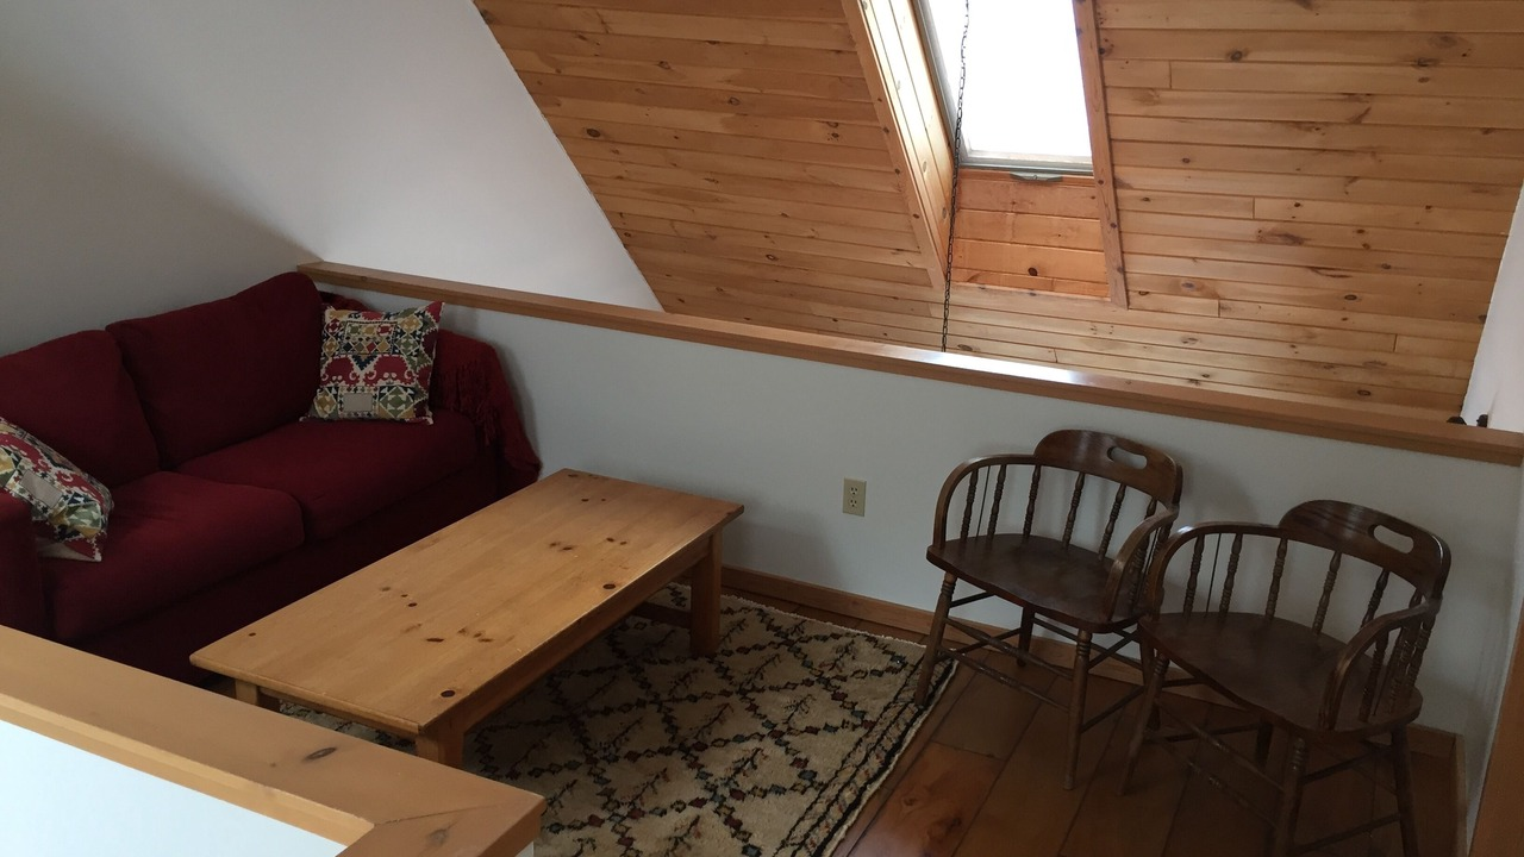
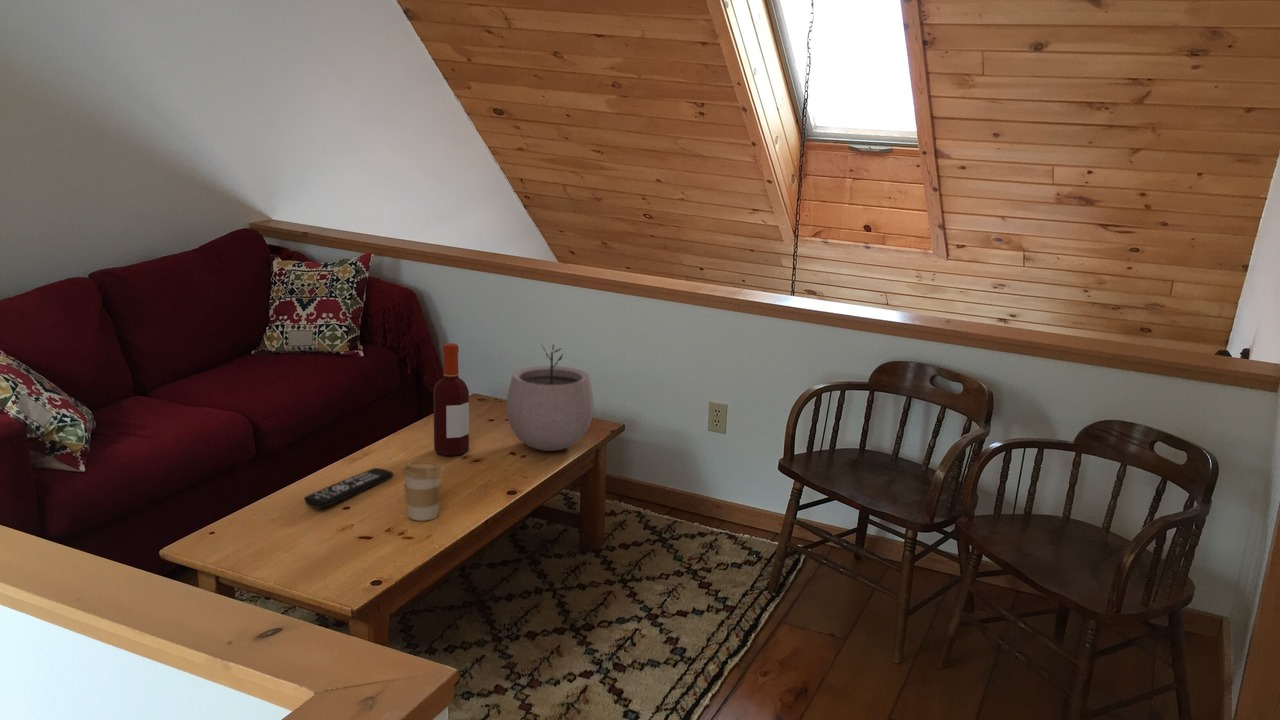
+ remote control [303,467,394,510]
+ coffee cup [401,460,444,522]
+ bottle [432,342,470,457]
+ plant pot [505,343,594,452]
